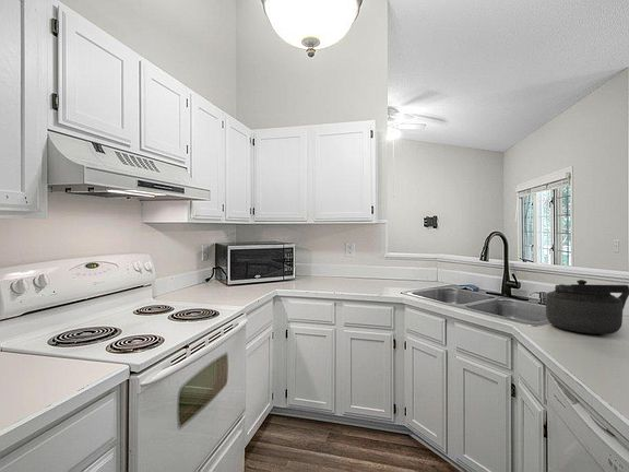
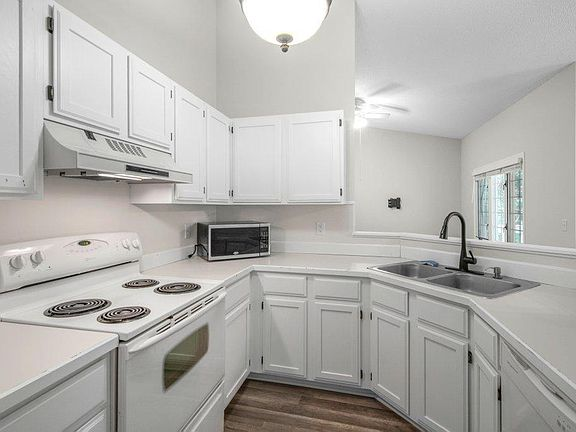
- kettle [545,279,629,335]
